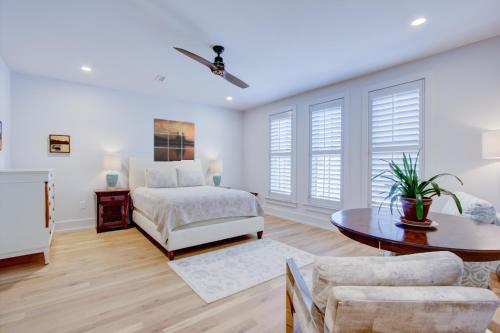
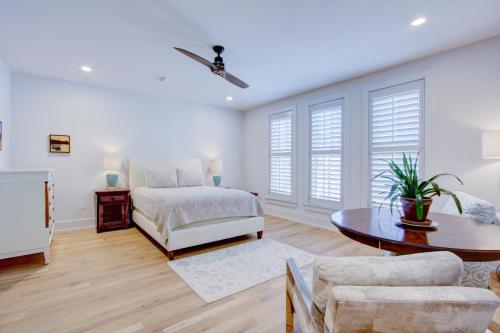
- wall art [153,117,196,163]
